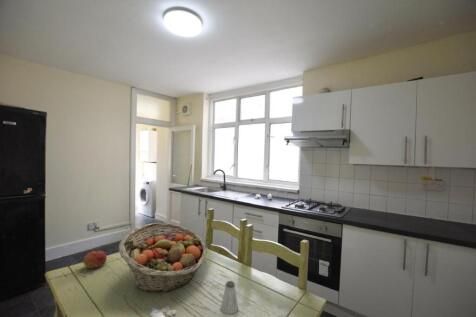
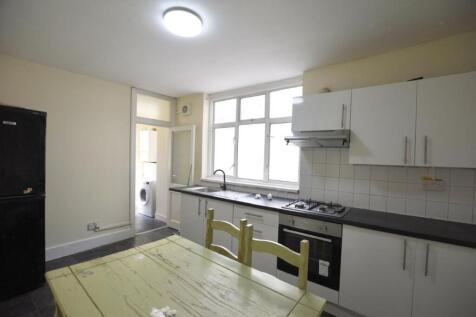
- fruit basket [118,222,208,293]
- apple [83,250,108,269]
- saltshaker [220,280,239,315]
